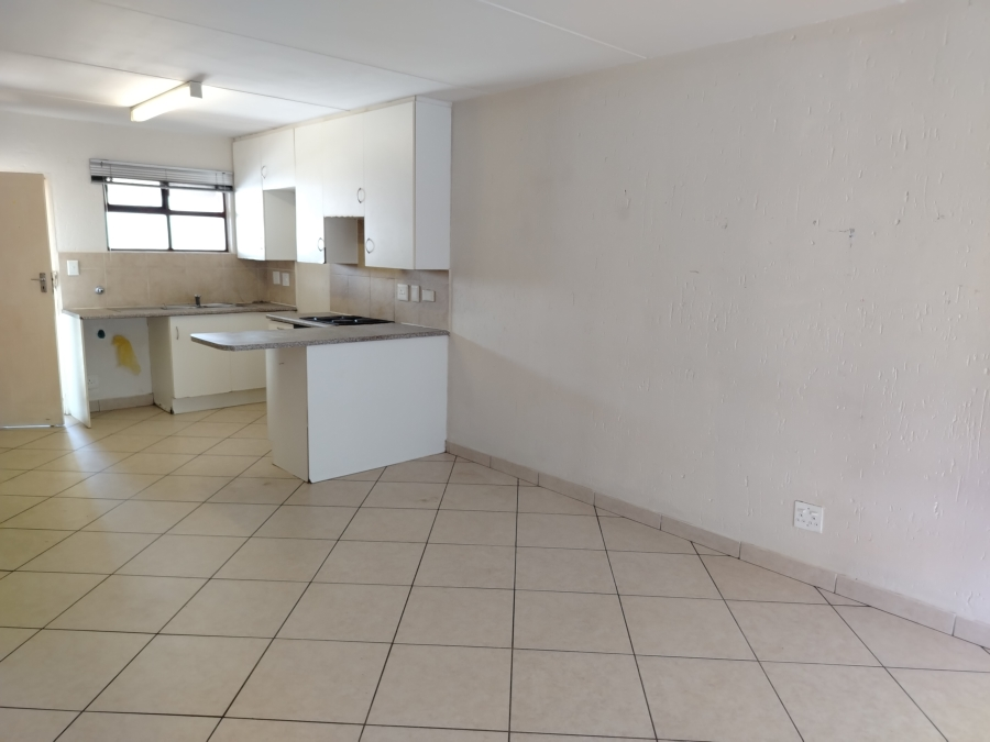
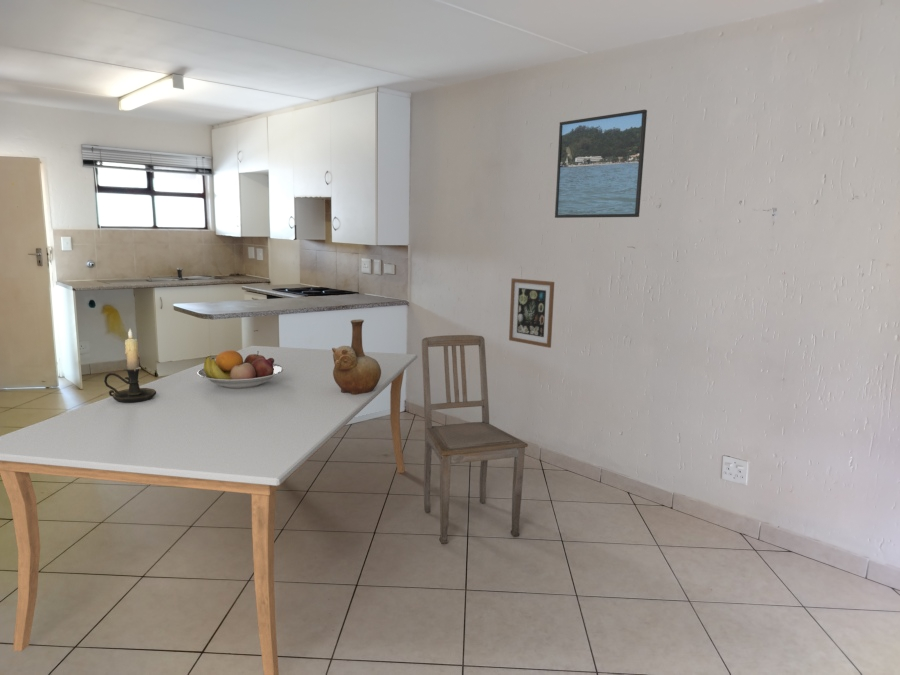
+ wall art [508,277,555,349]
+ dining chair [421,334,529,545]
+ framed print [554,109,648,219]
+ fruit bowl [197,350,283,389]
+ candle holder [103,328,156,403]
+ vase [331,318,381,395]
+ dining table [0,345,418,675]
